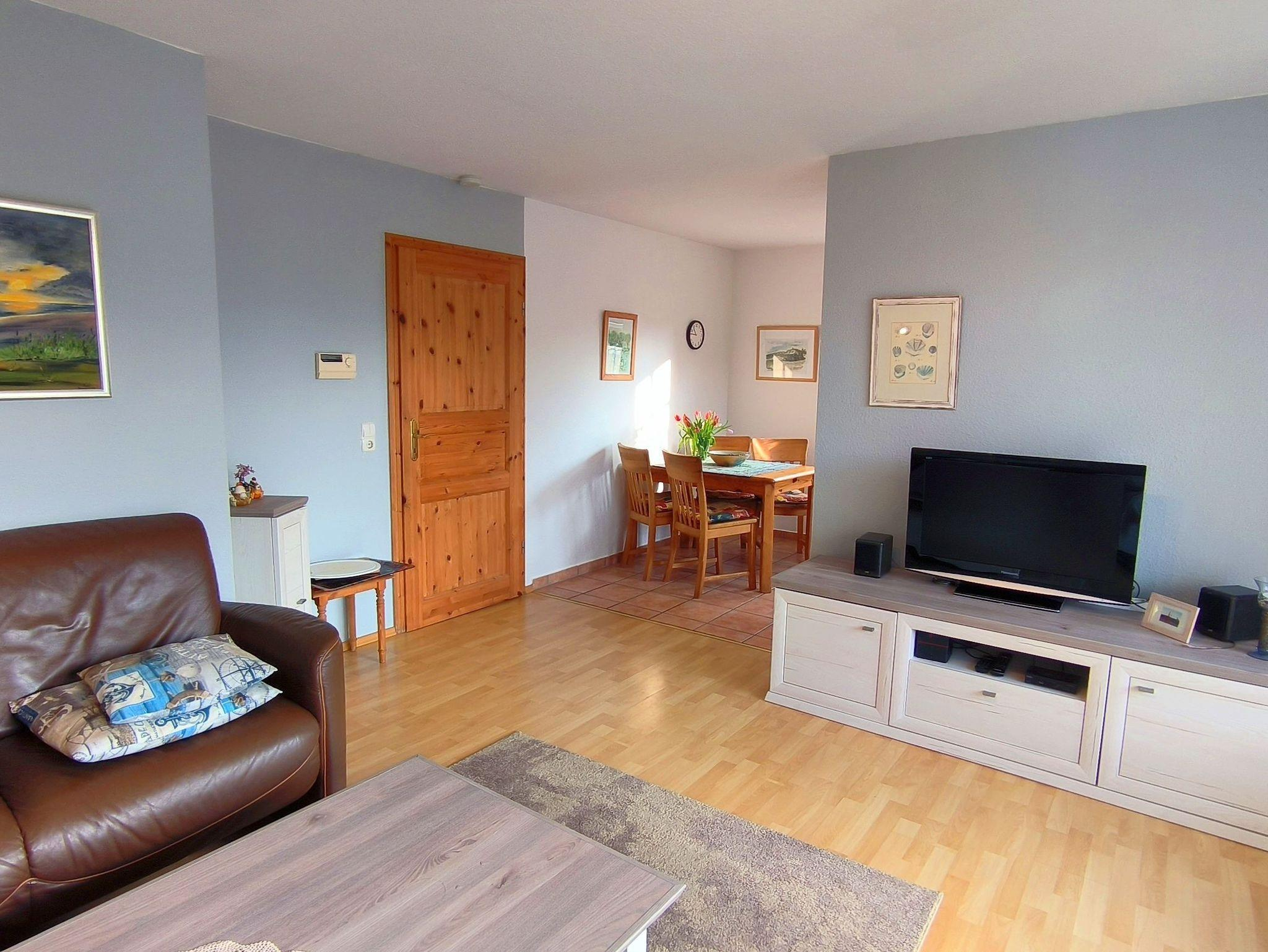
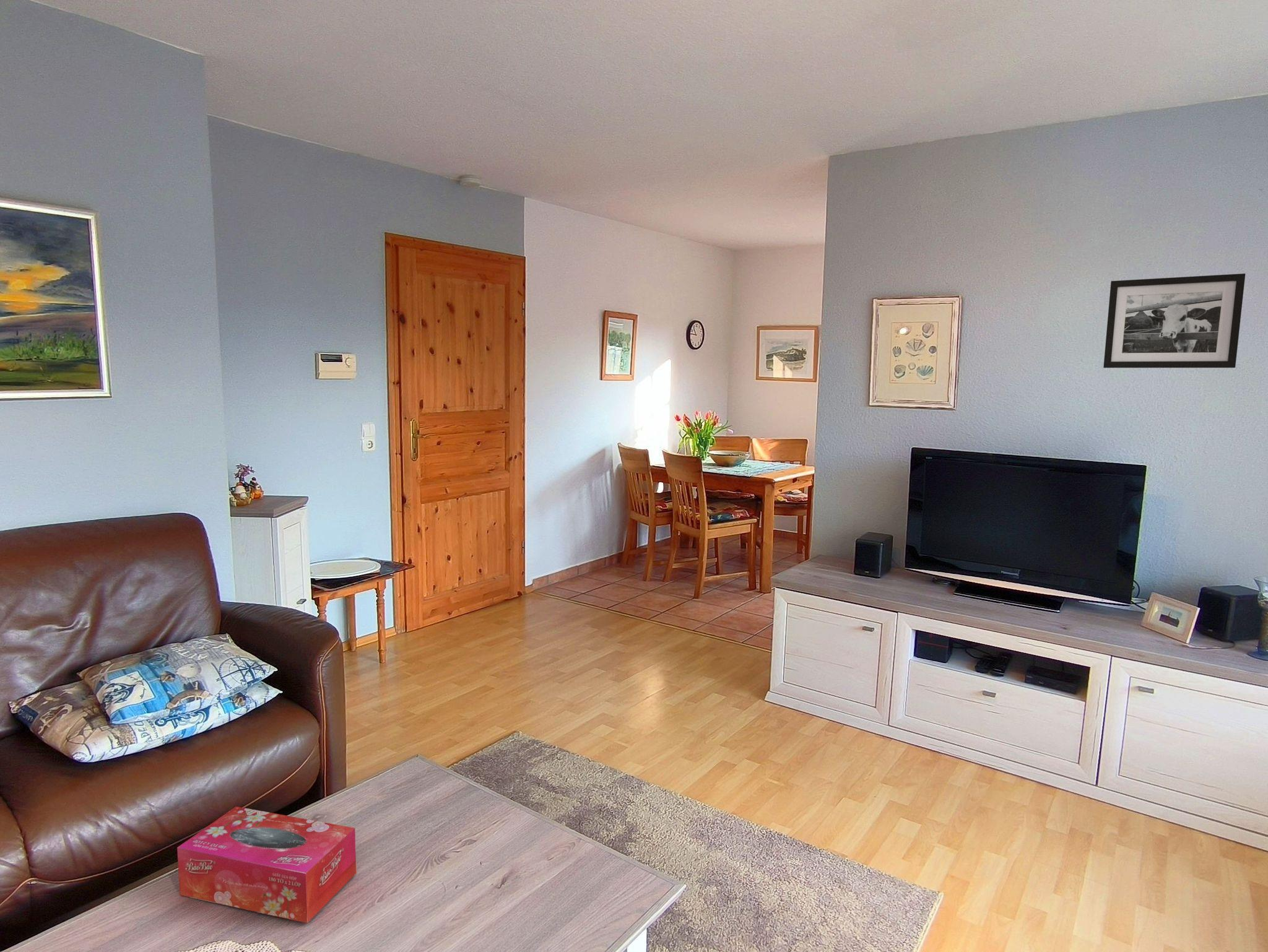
+ picture frame [1103,273,1246,368]
+ tissue box [176,806,357,924]
